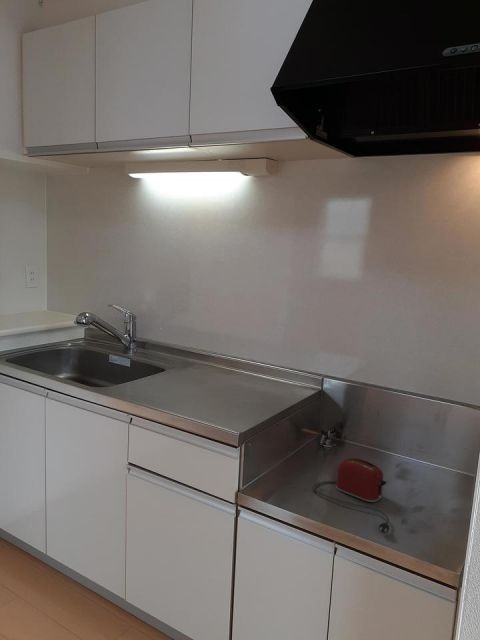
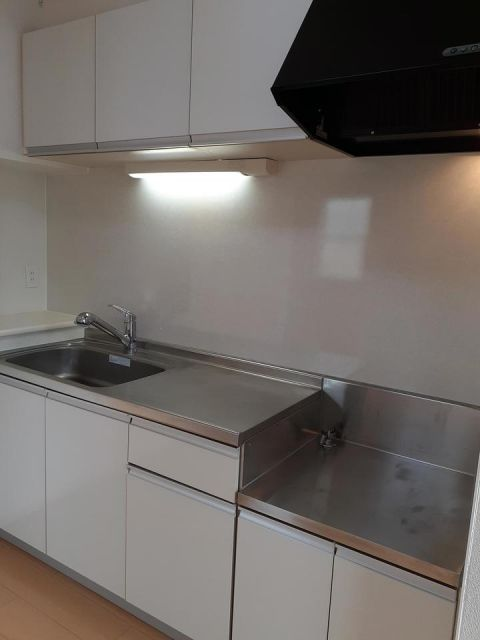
- toaster [312,457,390,534]
